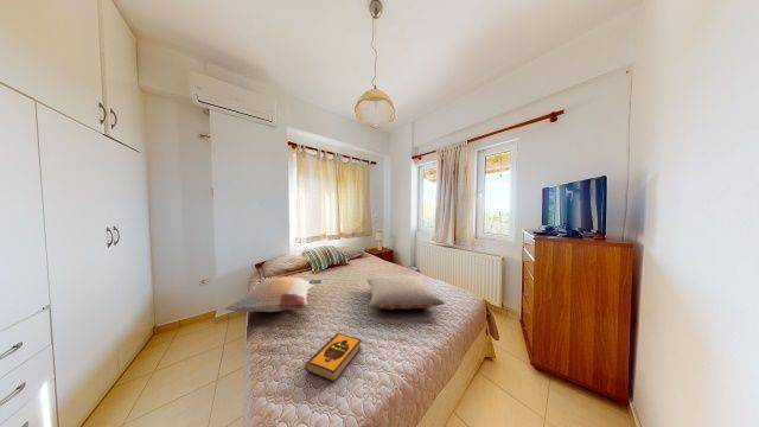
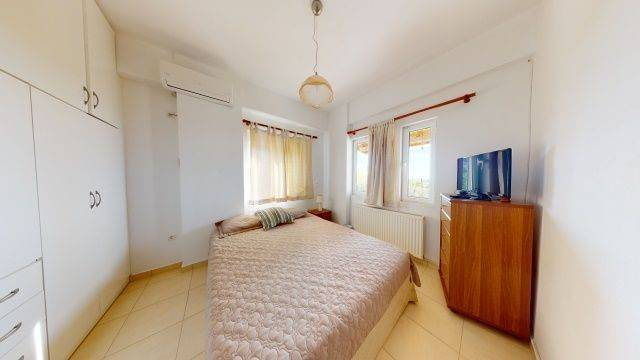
- pillow [365,274,446,311]
- decorative pillow [224,276,323,313]
- hardback book [304,332,362,383]
